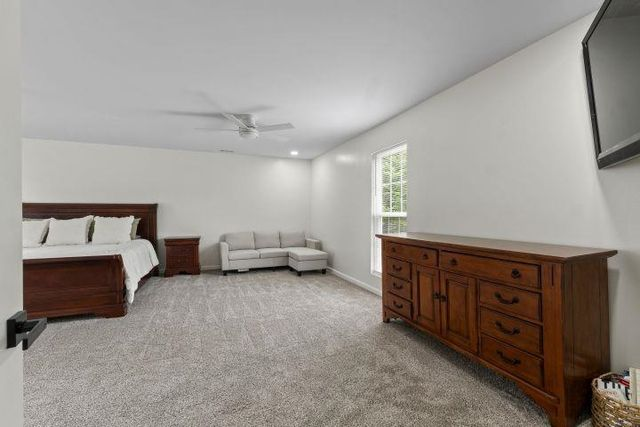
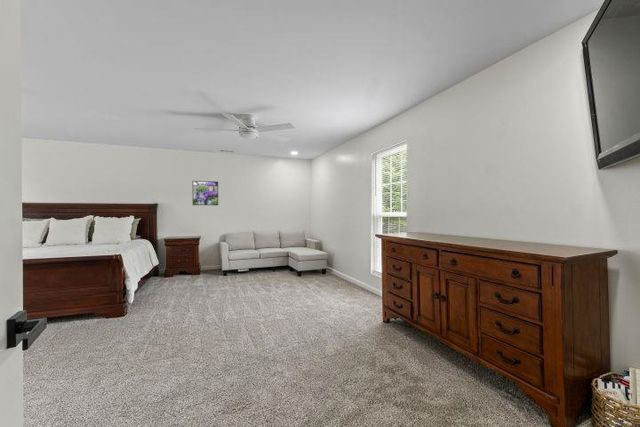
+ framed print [191,180,219,206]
